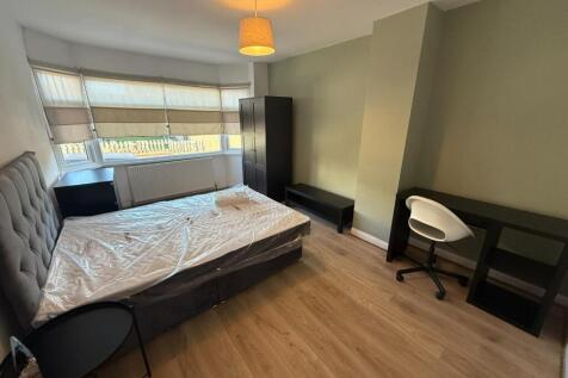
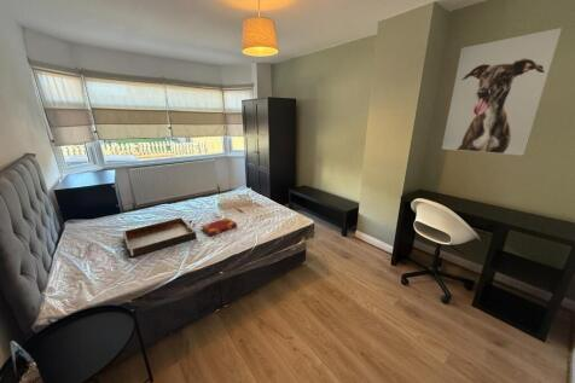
+ serving tray [122,216,197,259]
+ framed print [441,27,563,157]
+ hardback book [199,216,238,238]
